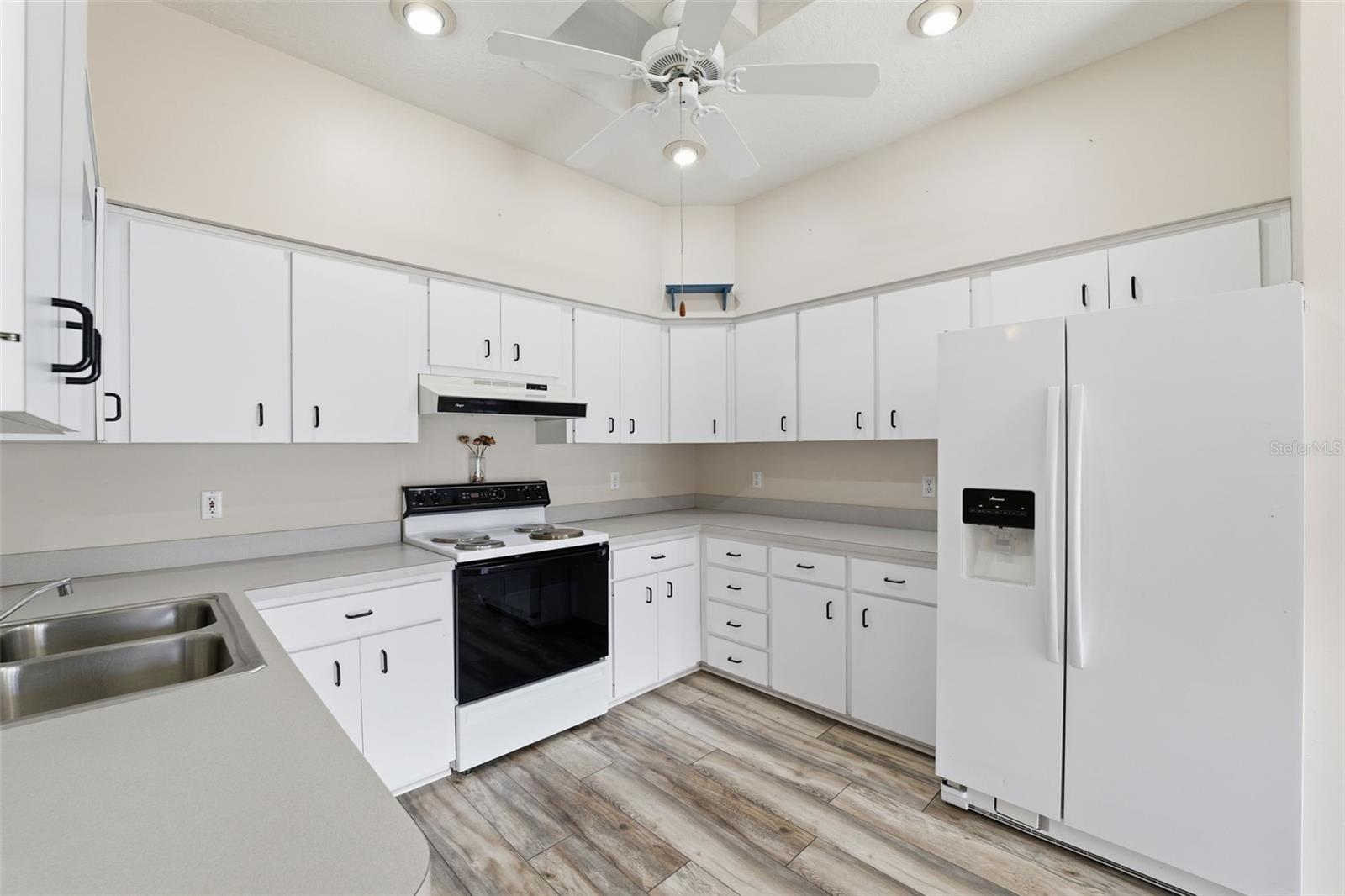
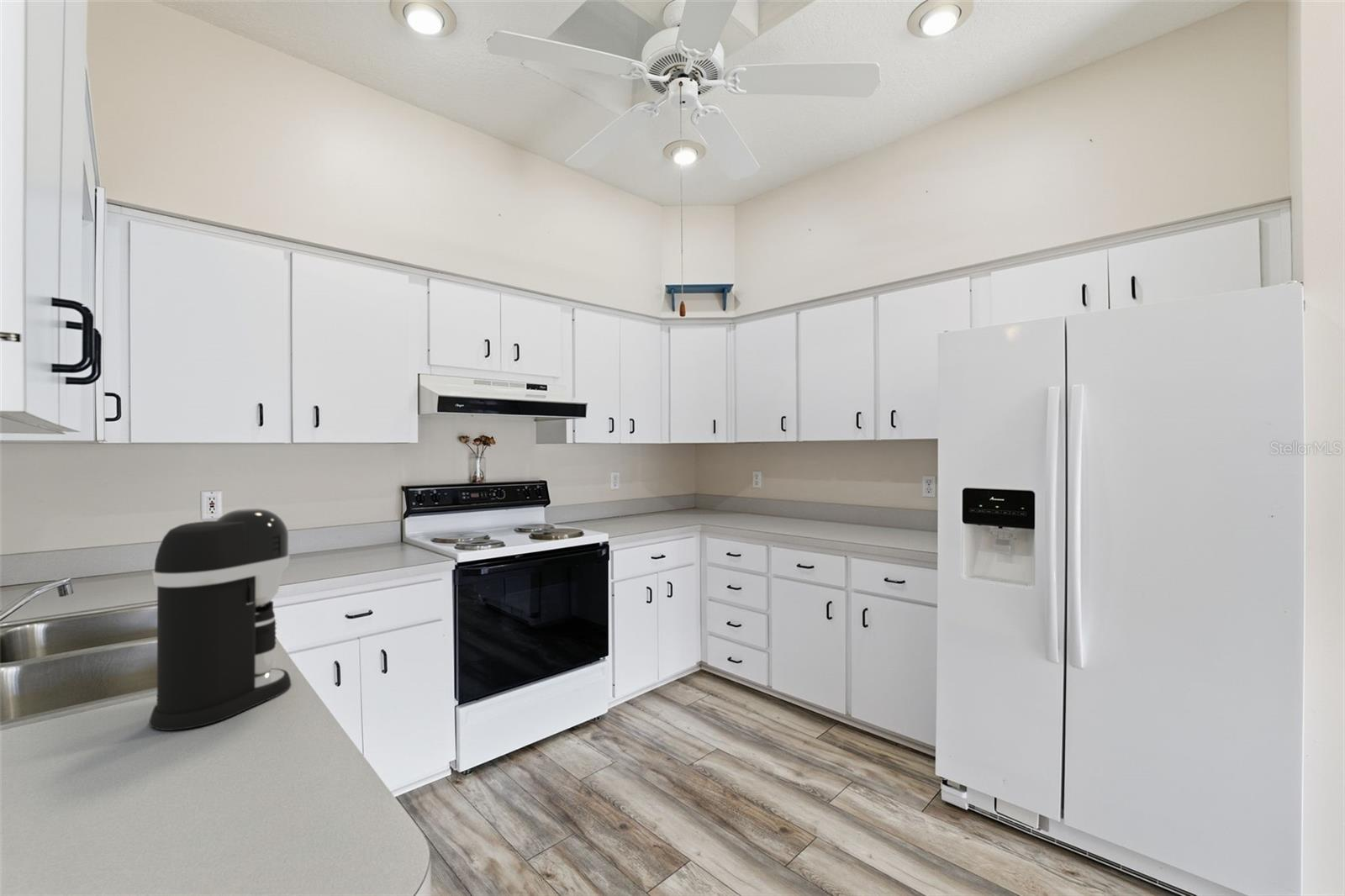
+ coffee maker [149,508,292,731]
